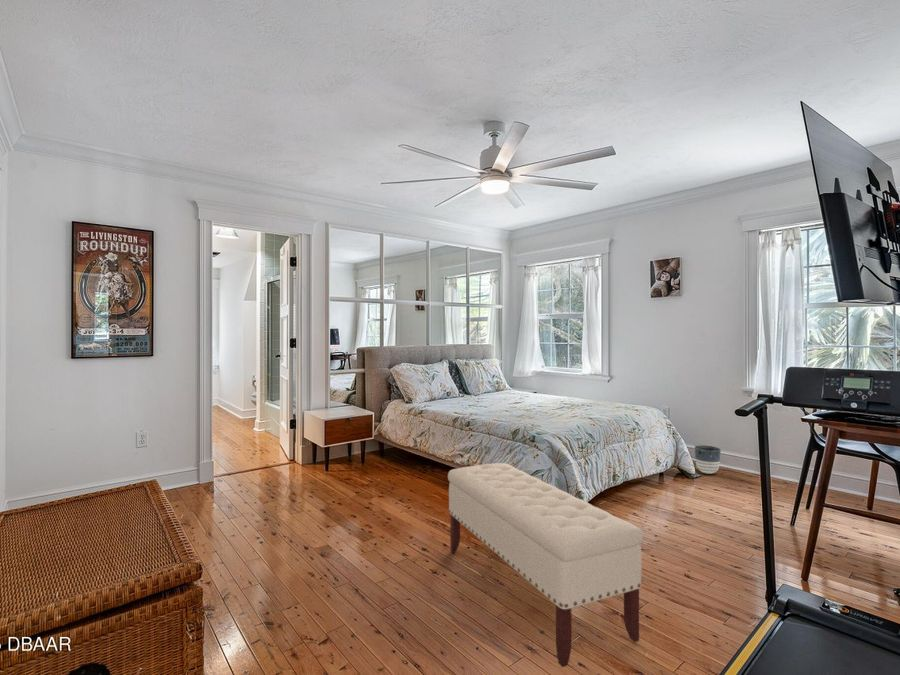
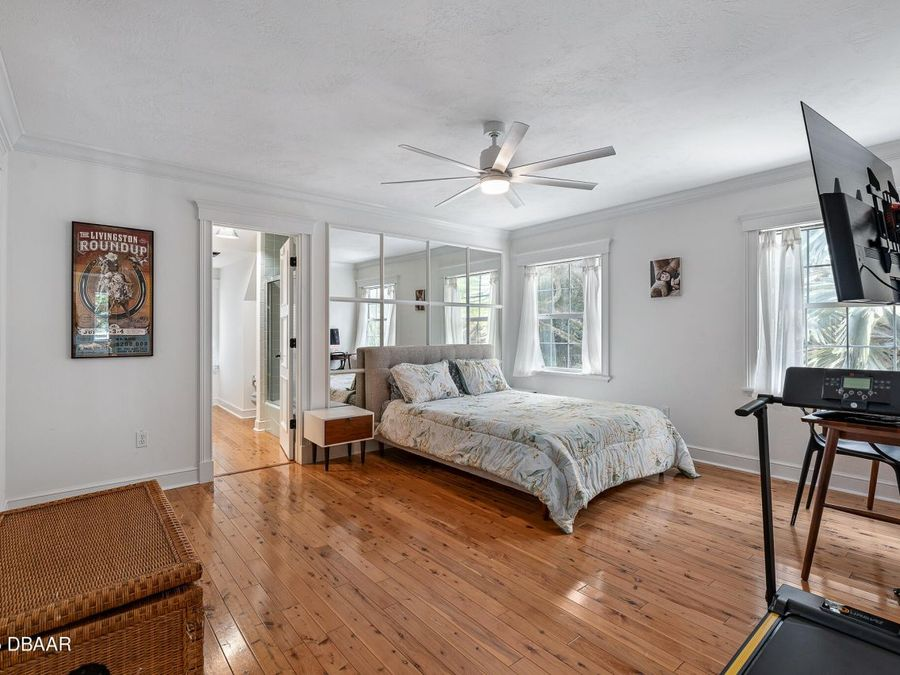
- bench [447,462,644,668]
- planter [694,444,722,475]
